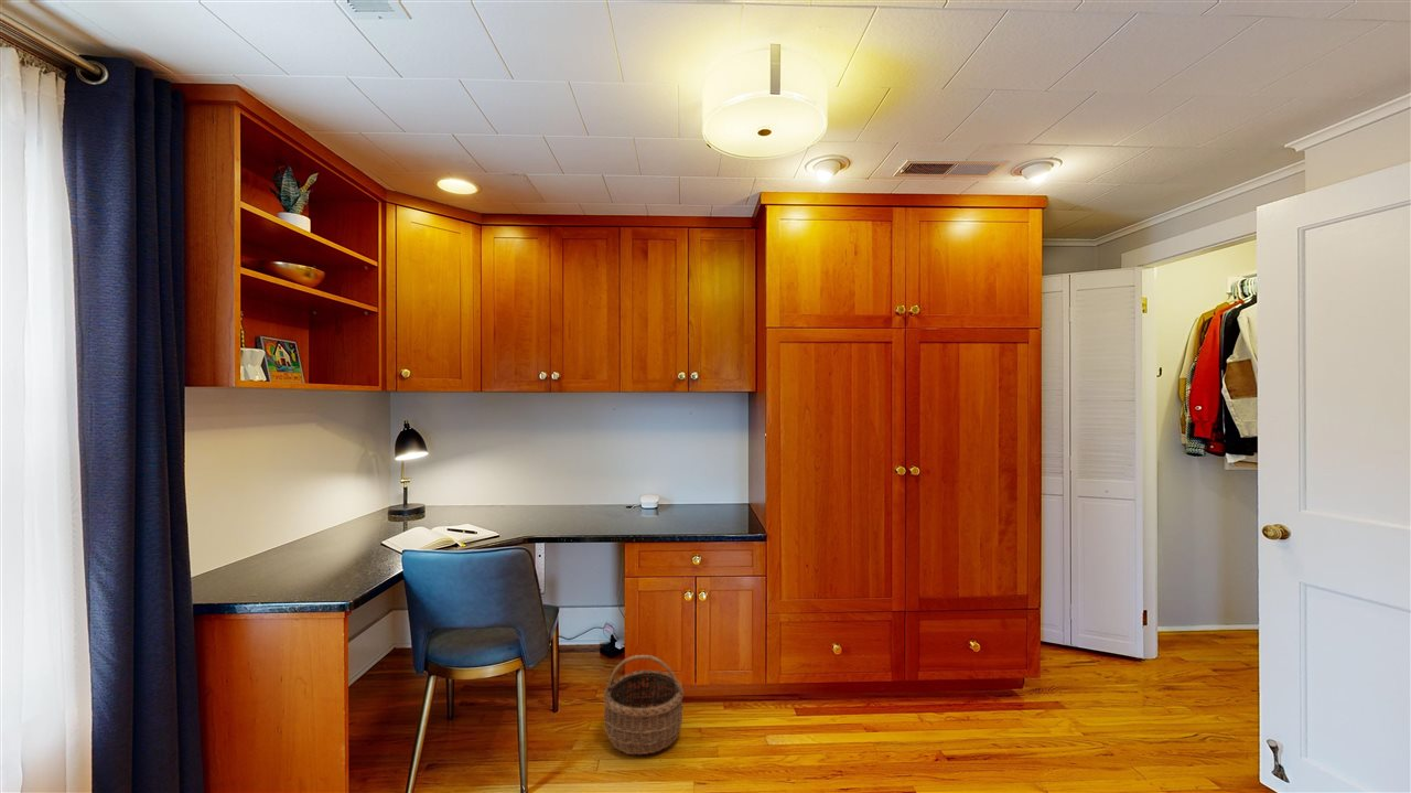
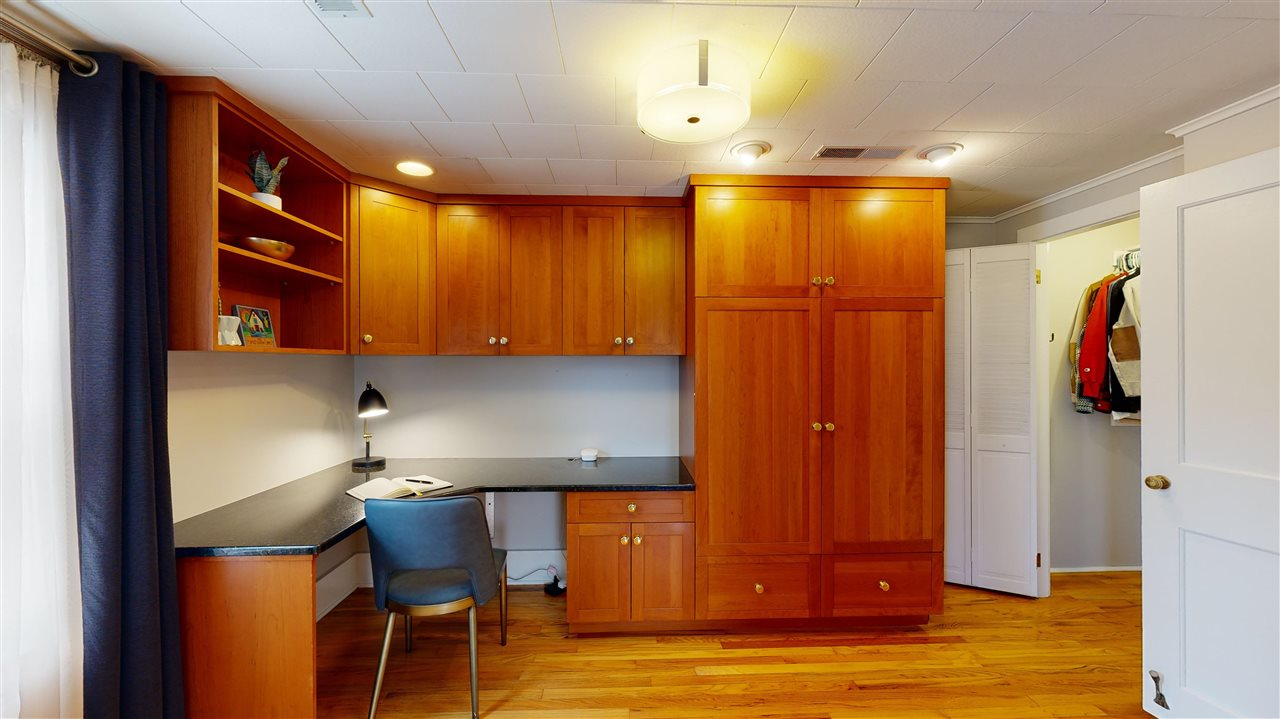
- wicker basket [603,654,685,756]
